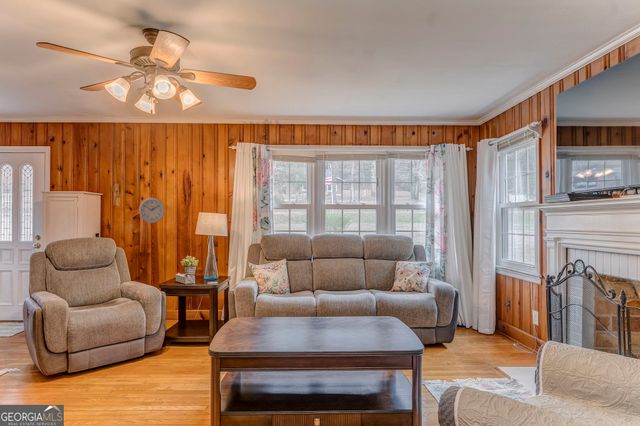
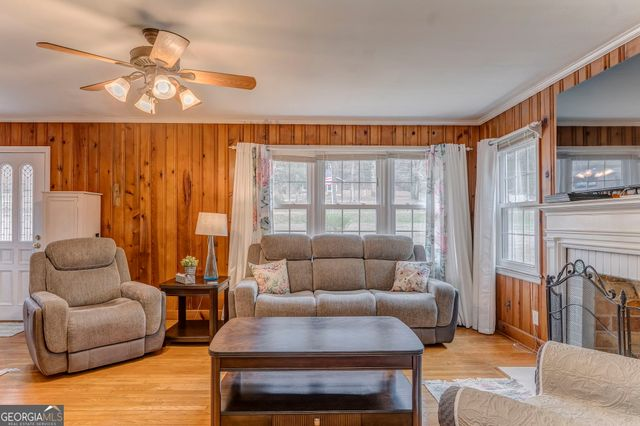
- wall clock [138,197,166,224]
